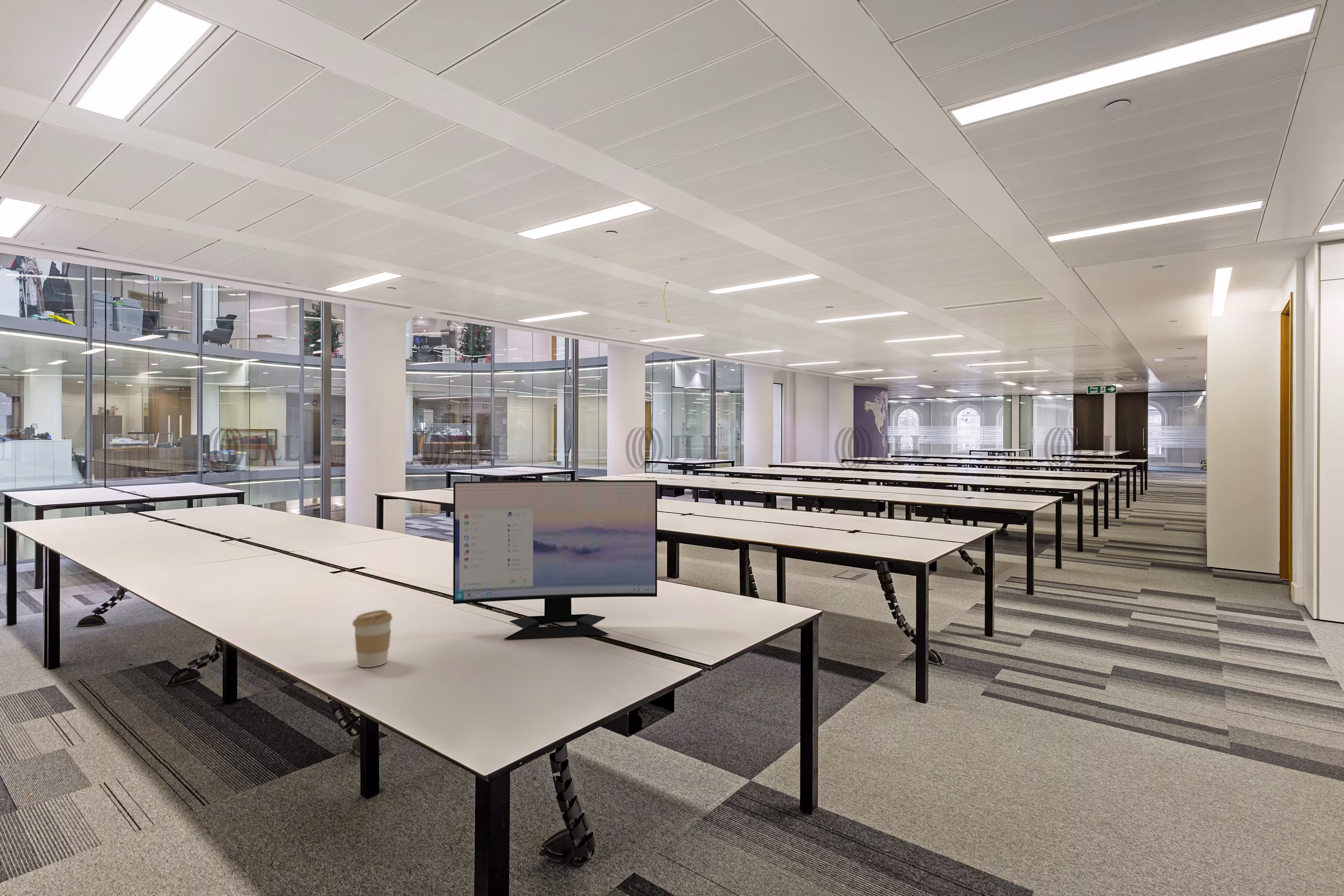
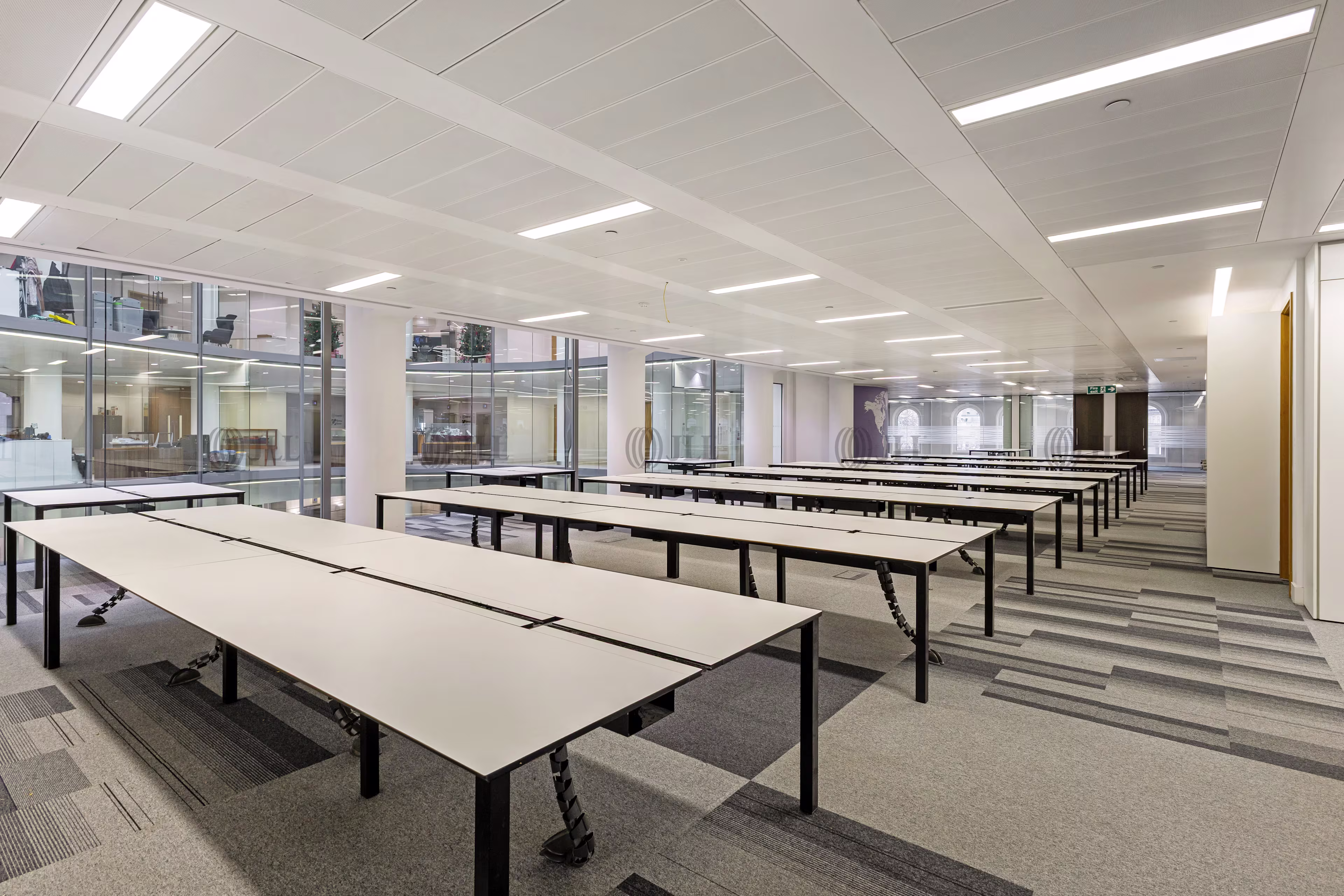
- computer monitor [453,480,657,639]
- coffee cup [352,610,393,667]
